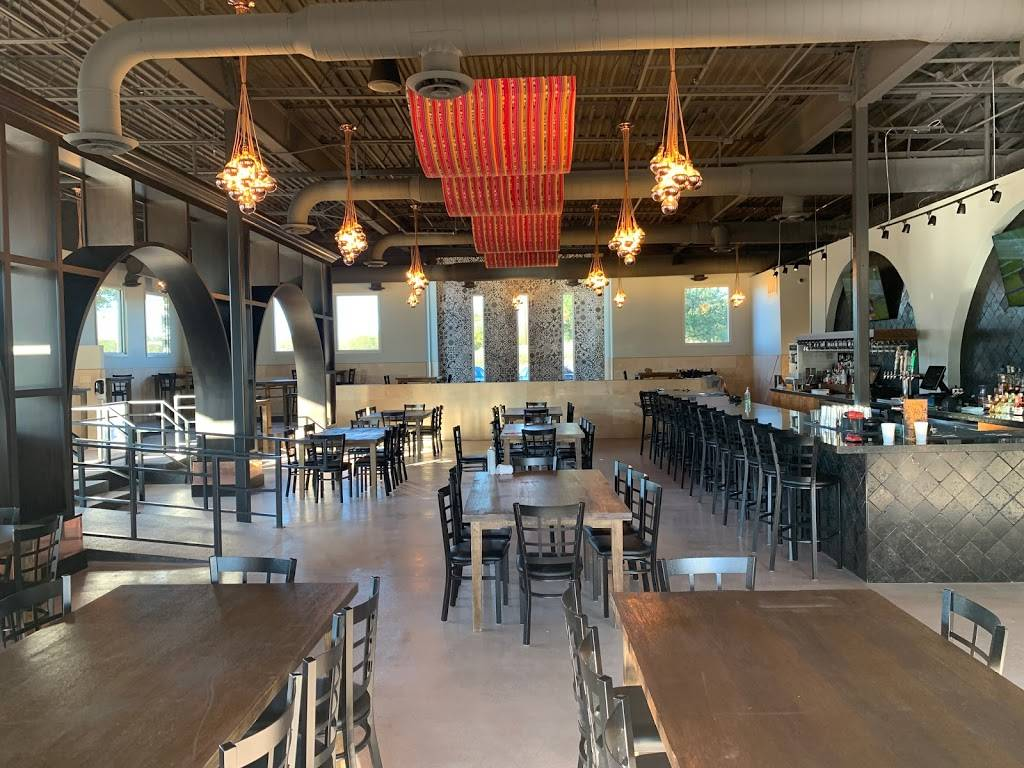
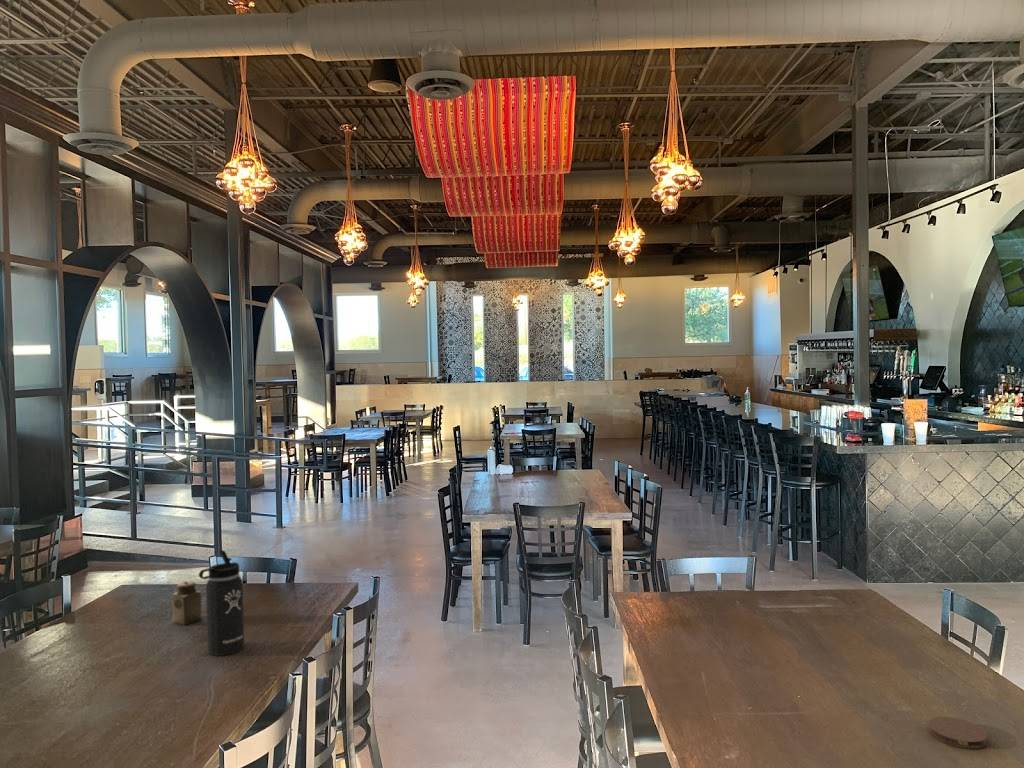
+ thermos bottle [198,549,245,657]
+ coaster [928,715,988,750]
+ salt shaker [171,580,203,626]
